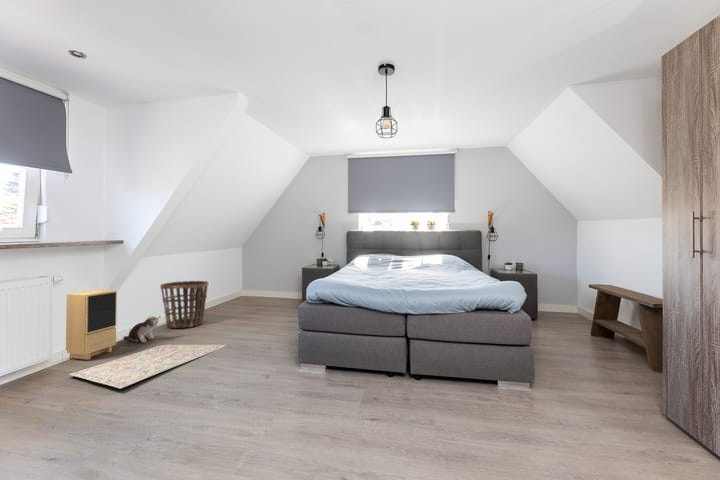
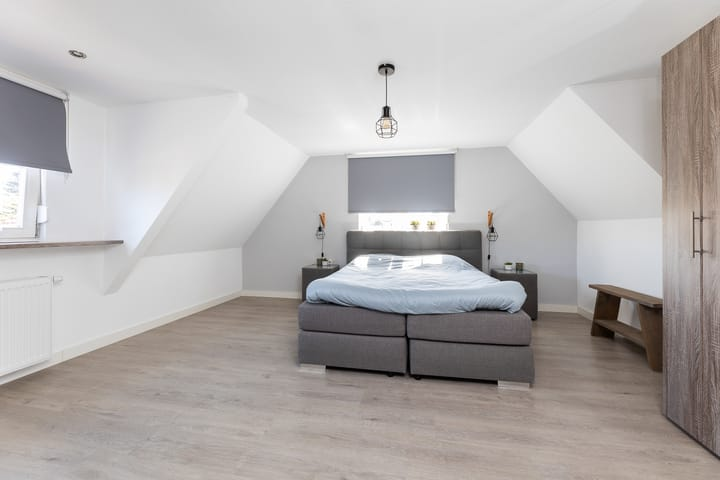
- speaker [65,289,118,361]
- rug [68,344,226,390]
- plush toy [122,315,162,344]
- basket [159,280,209,329]
